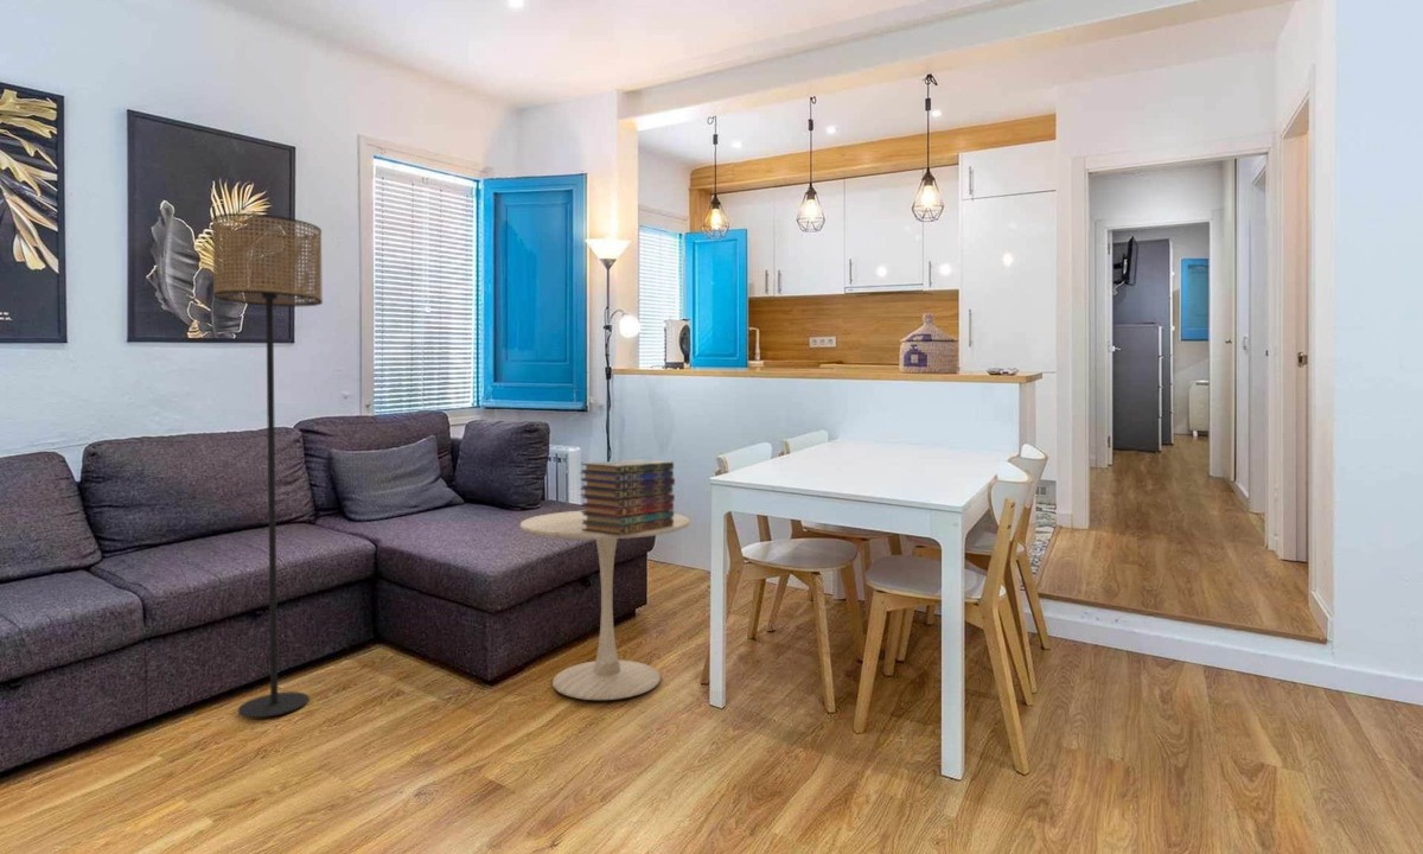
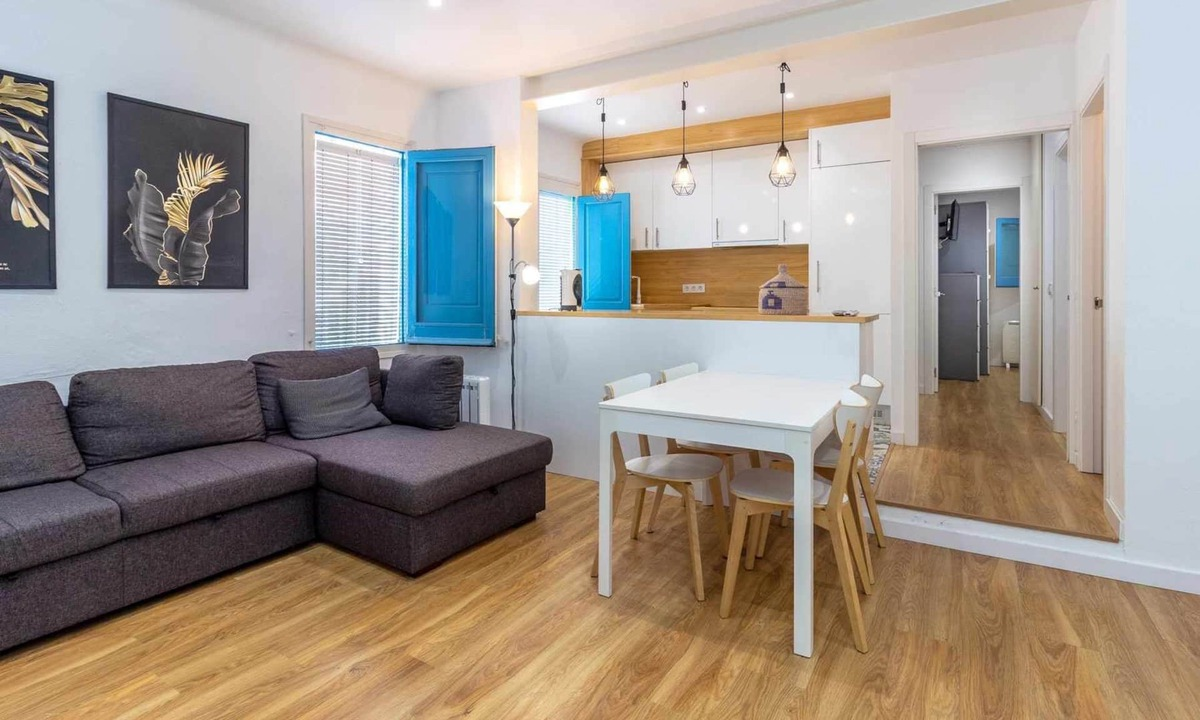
- book stack [579,459,676,536]
- floor lamp [211,212,324,719]
- side table [519,509,691,701]
